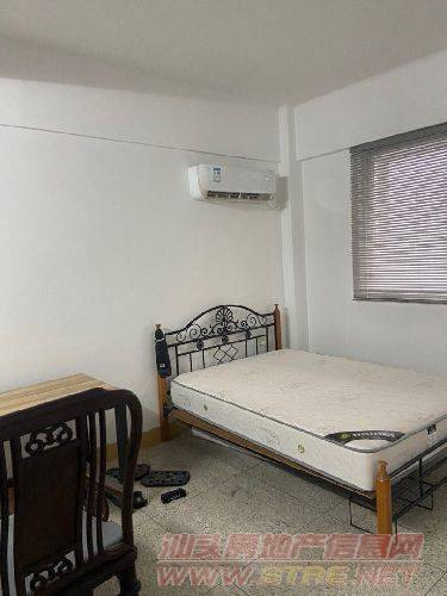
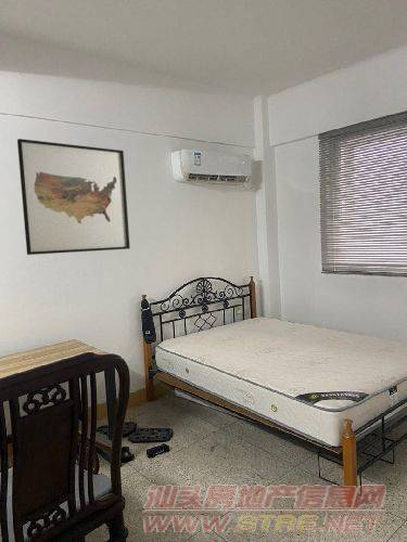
+ wall art [16,138,131,256]
